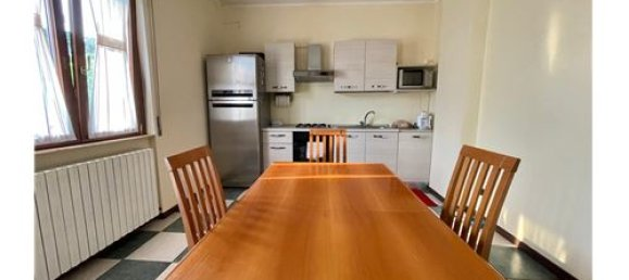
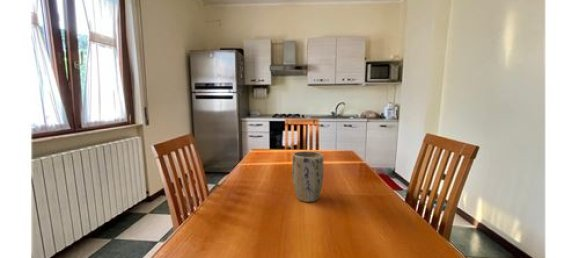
+ plant pot [292,150,324,203]
